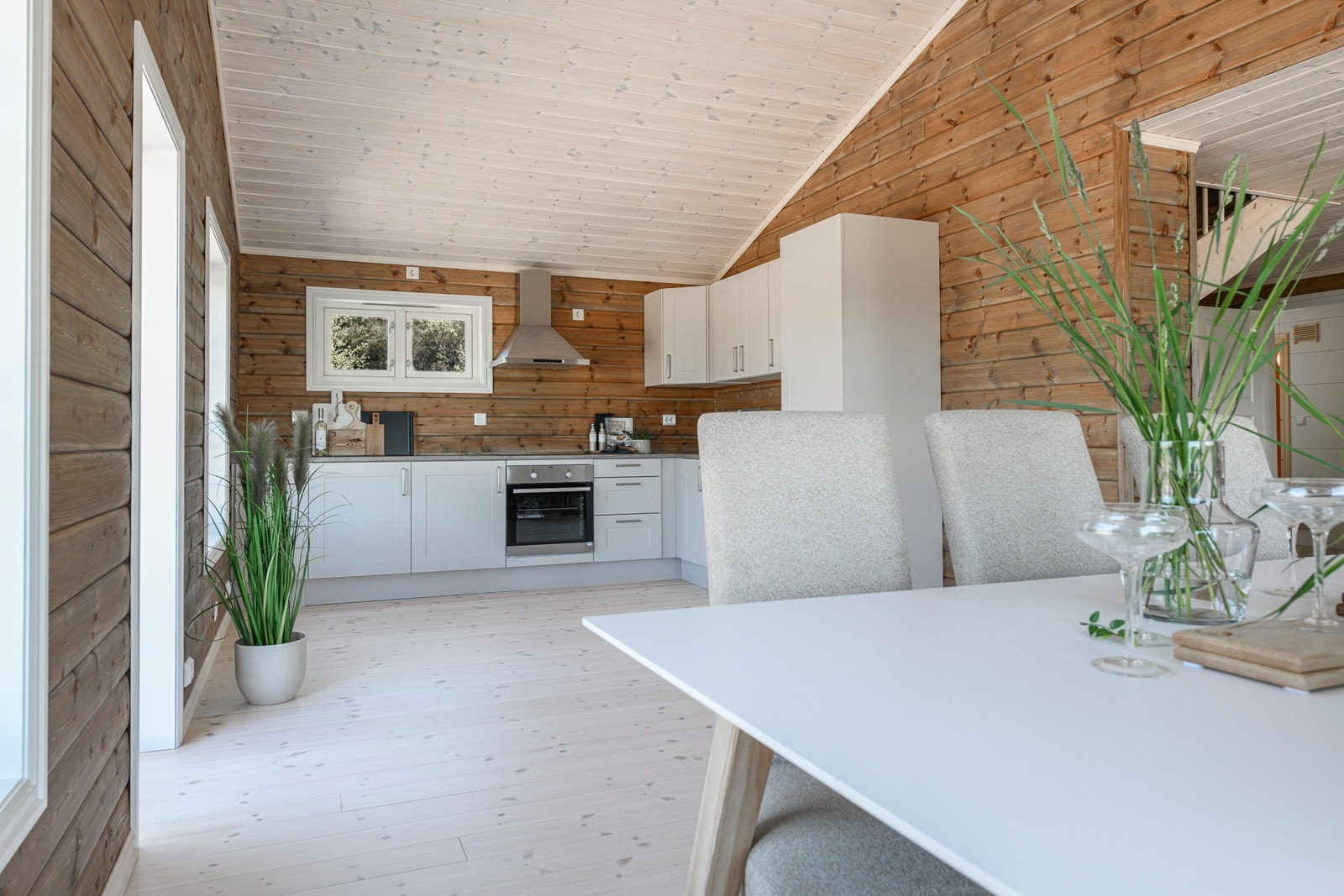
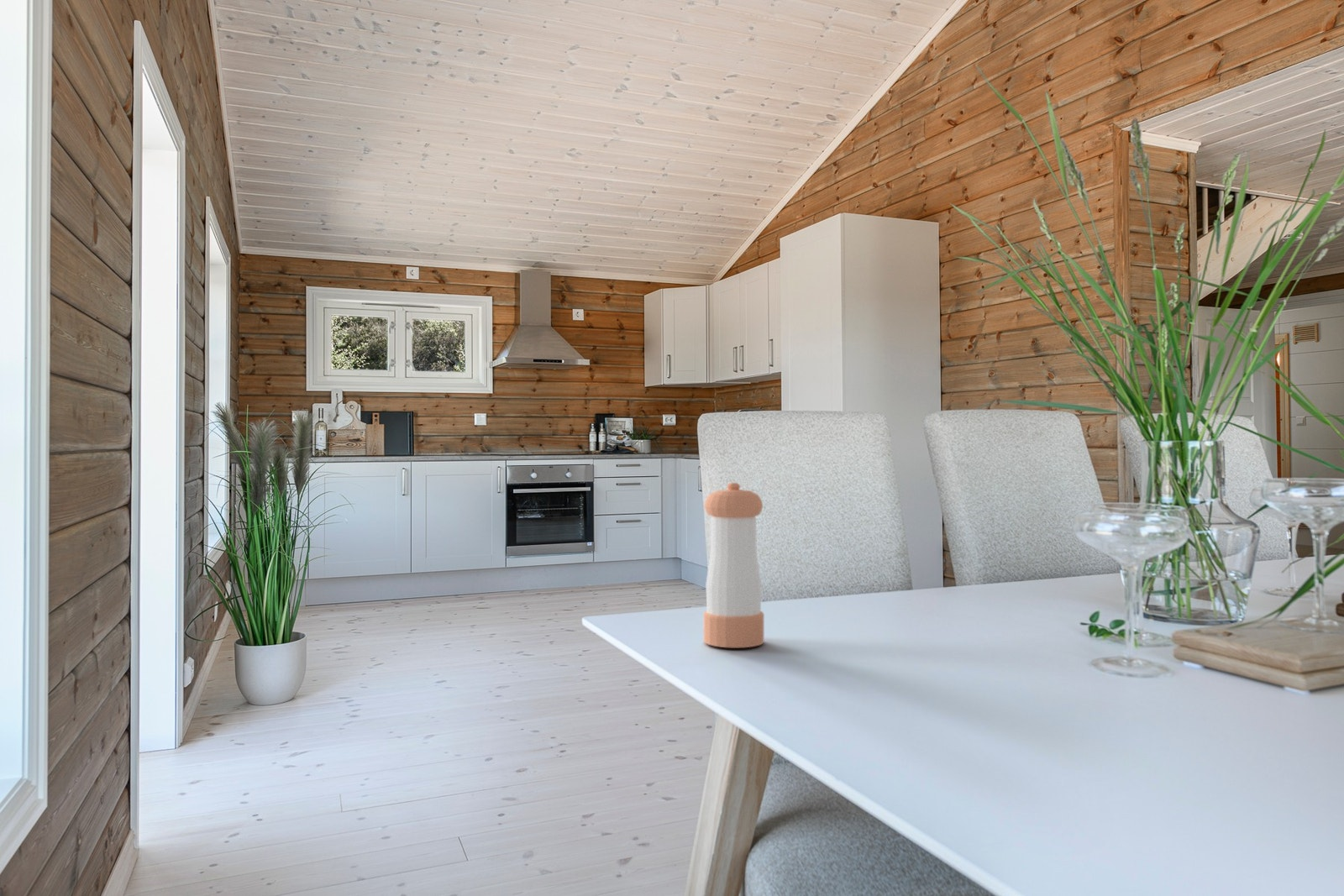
+ pepper shaker [702,482,764,649]
